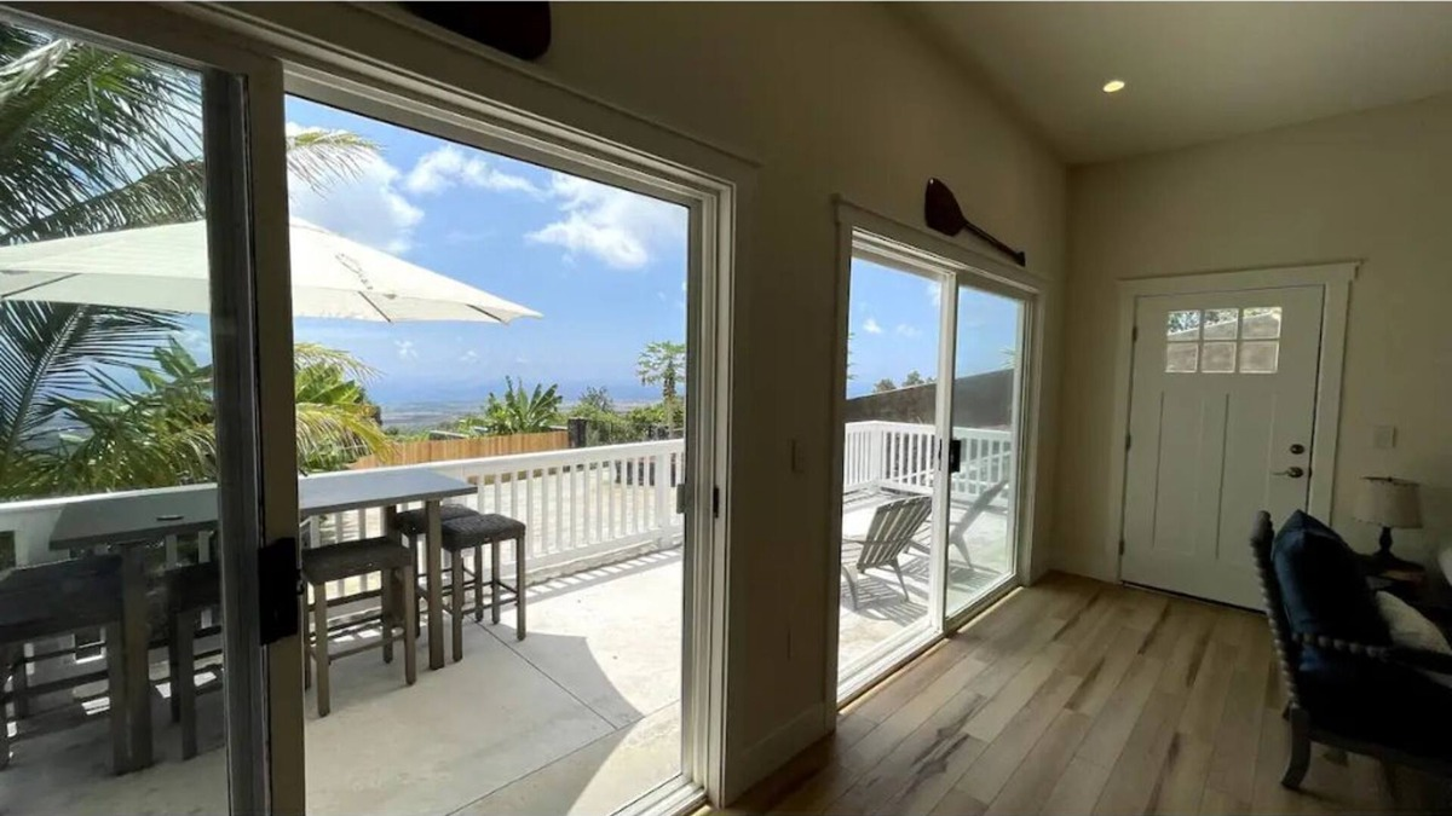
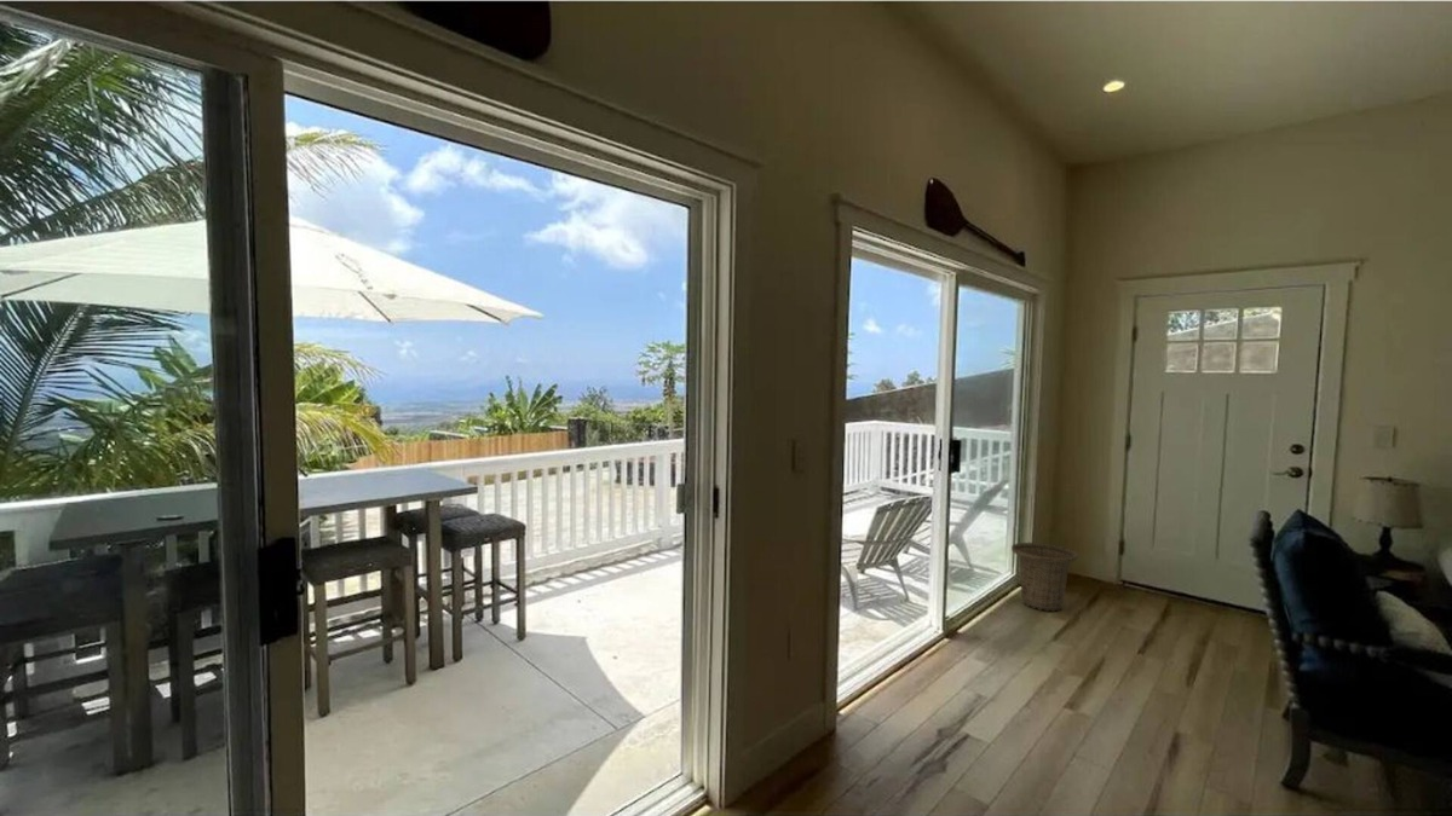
+ basket [1010,542,1079,613]
